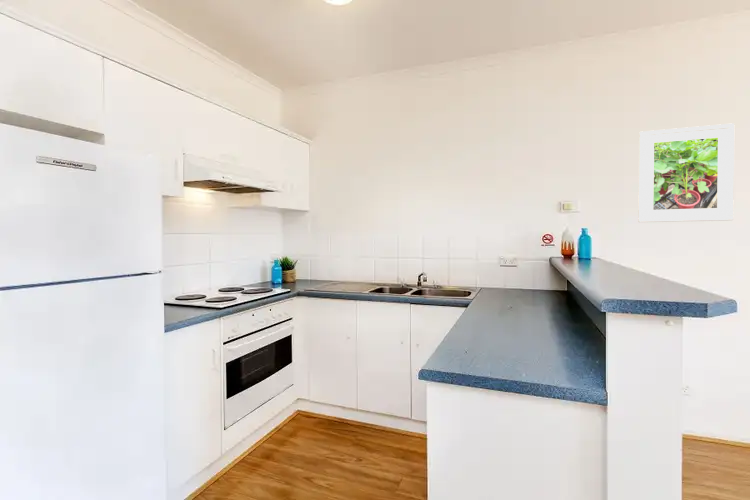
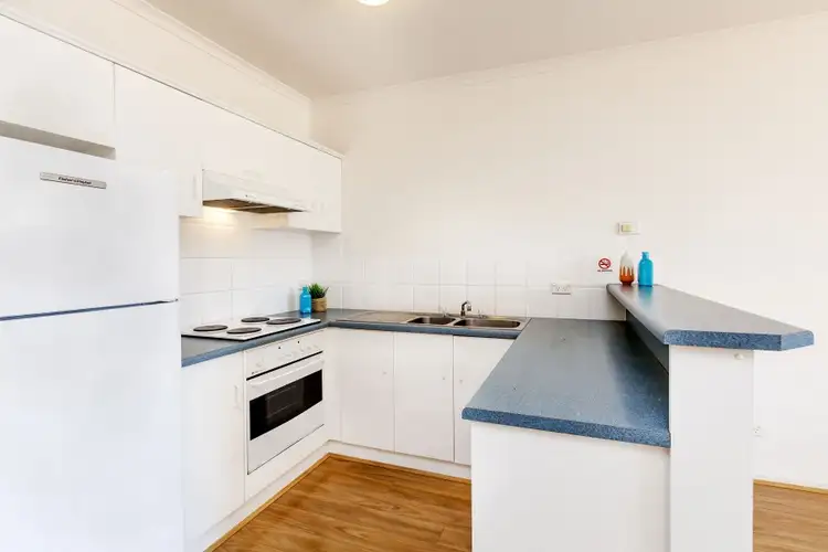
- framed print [637,122,736,223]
